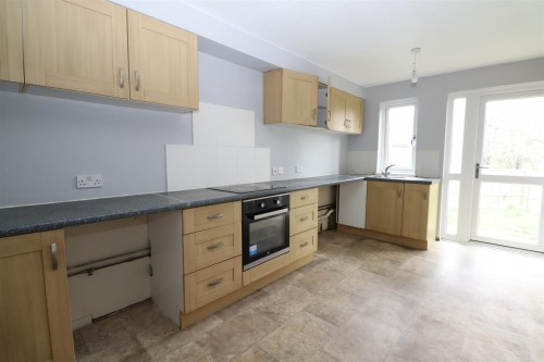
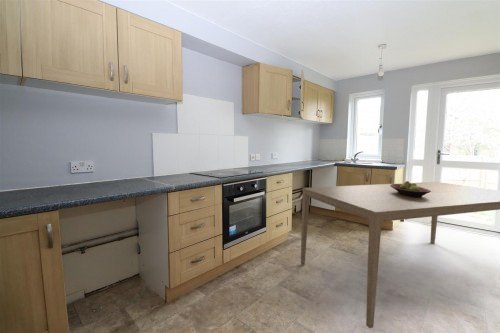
+ fruit bowl [390,180,431,198]
+ dining table [300,181,500,329]
